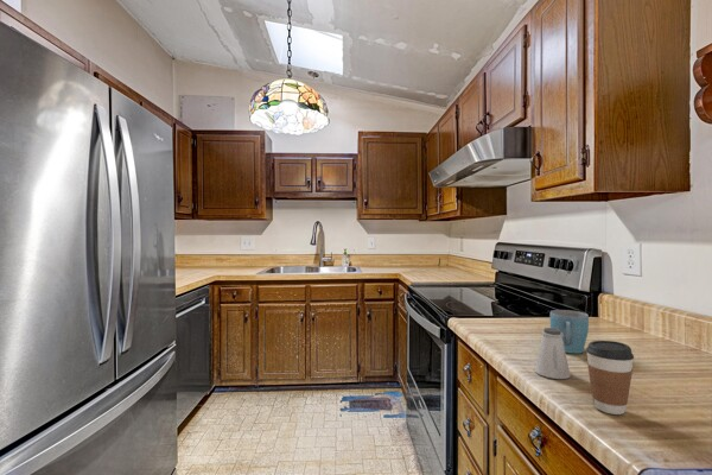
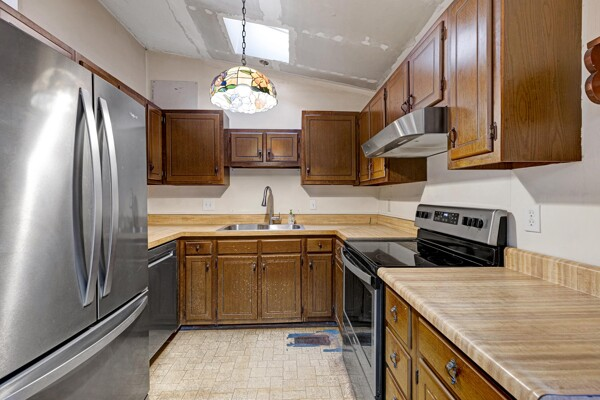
- mug [549,309,590,355]
- coffee cup [585,340,635,416]
- saltshaker [534,327,572,380]
